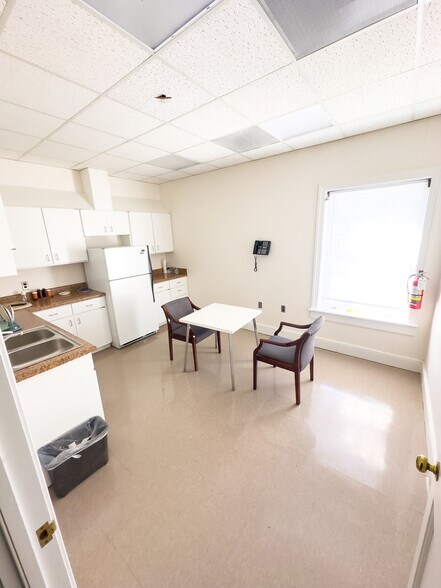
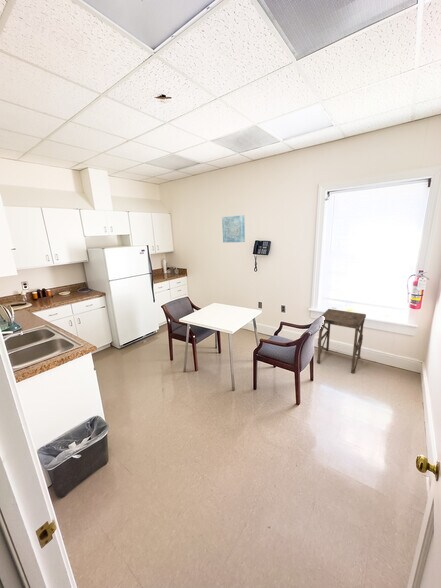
+ wall art [221,214,246,243]
+ side table [316,308,367,374]
